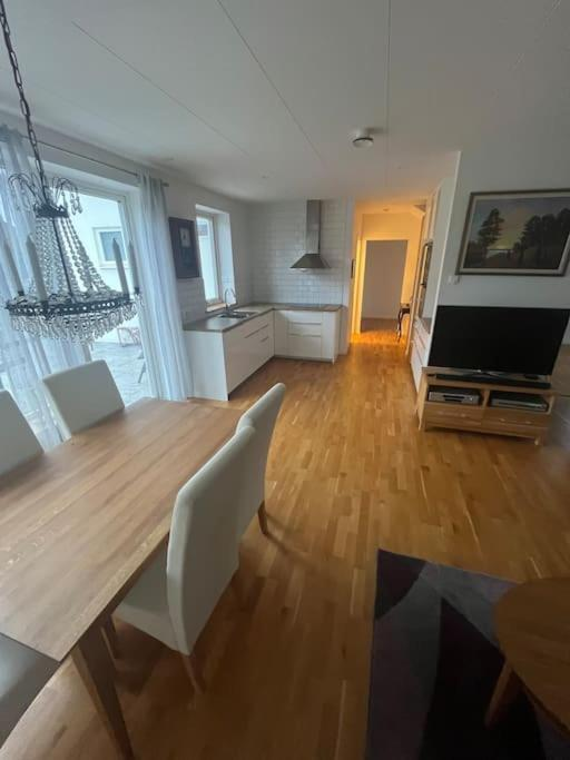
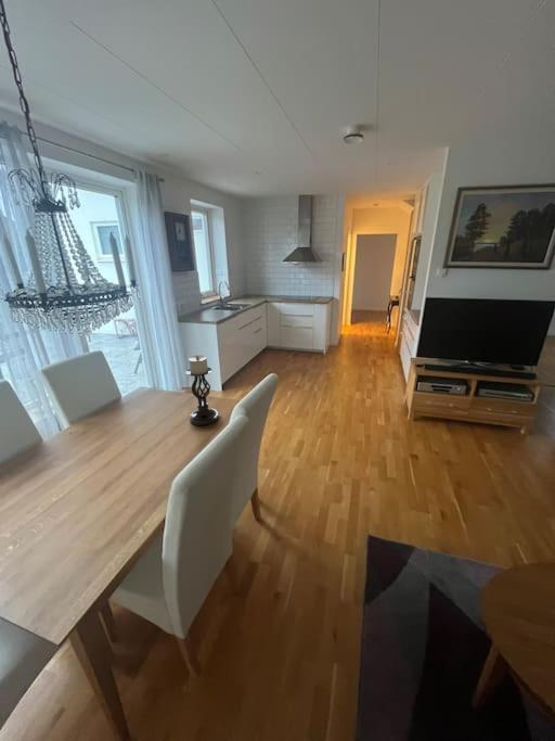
+ candle holder [185,354,220,426]
